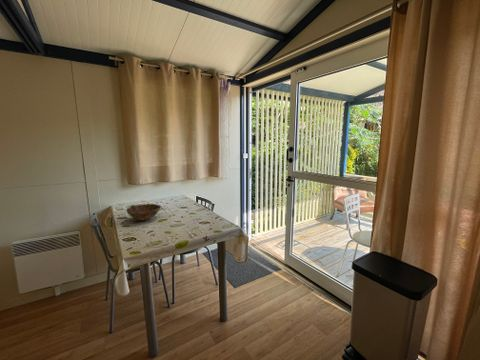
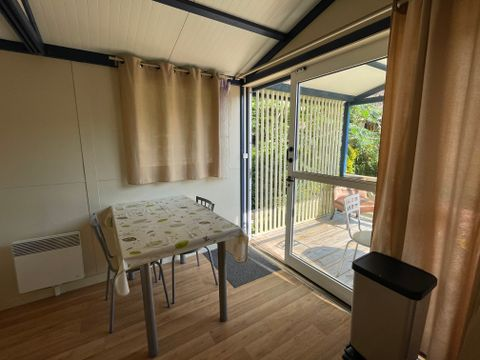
- bowl [125,203,162,222]
